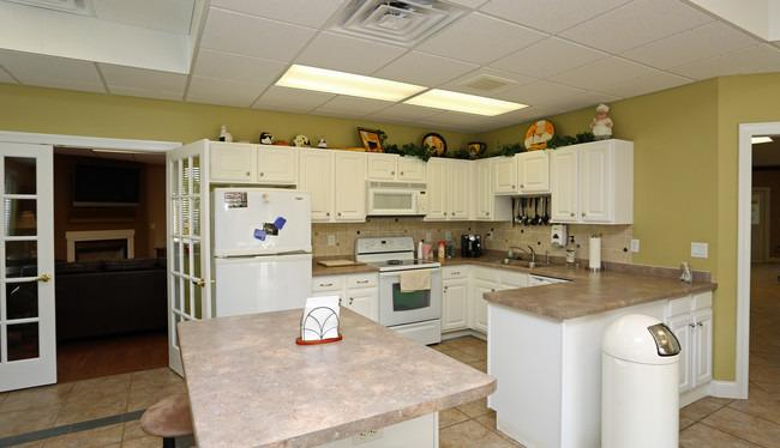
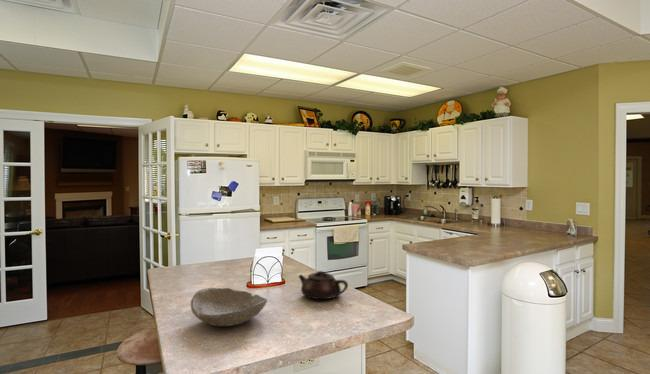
+ teapot [297,270,349,300]
+ bowl [190,287,268,327]
